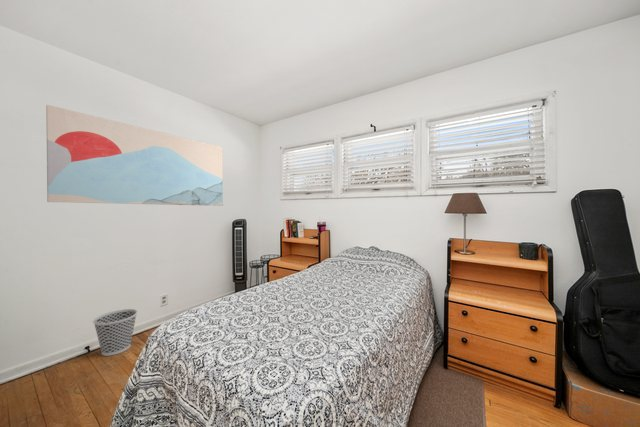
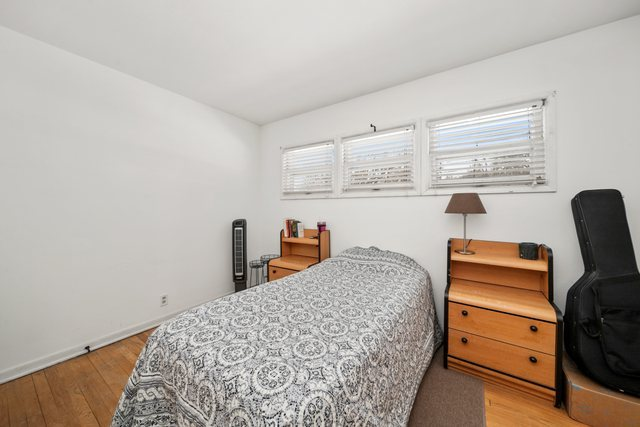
- wall art [45,104,224,207]
- wastebasket [92,308,138,357]
